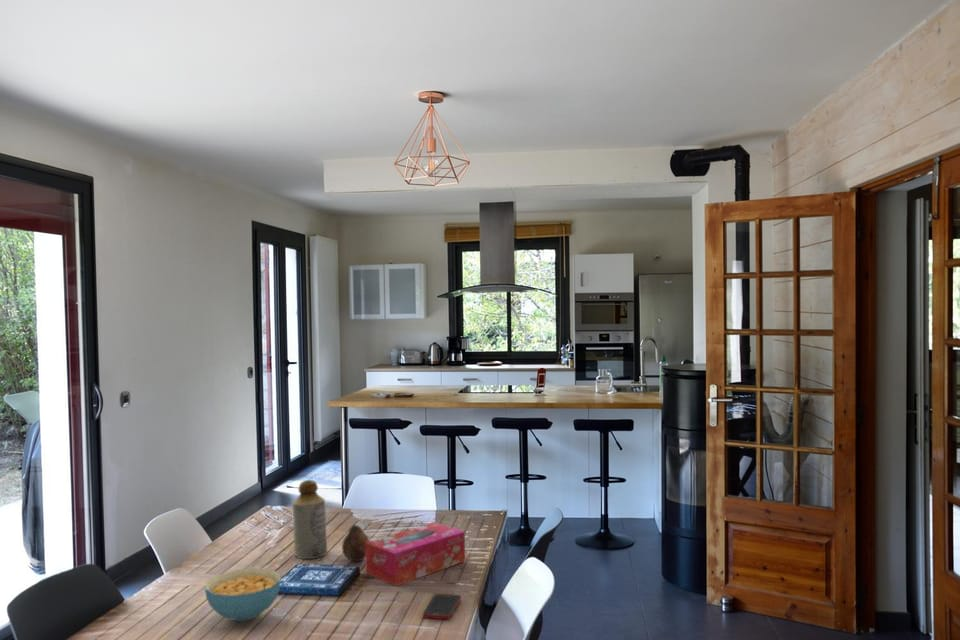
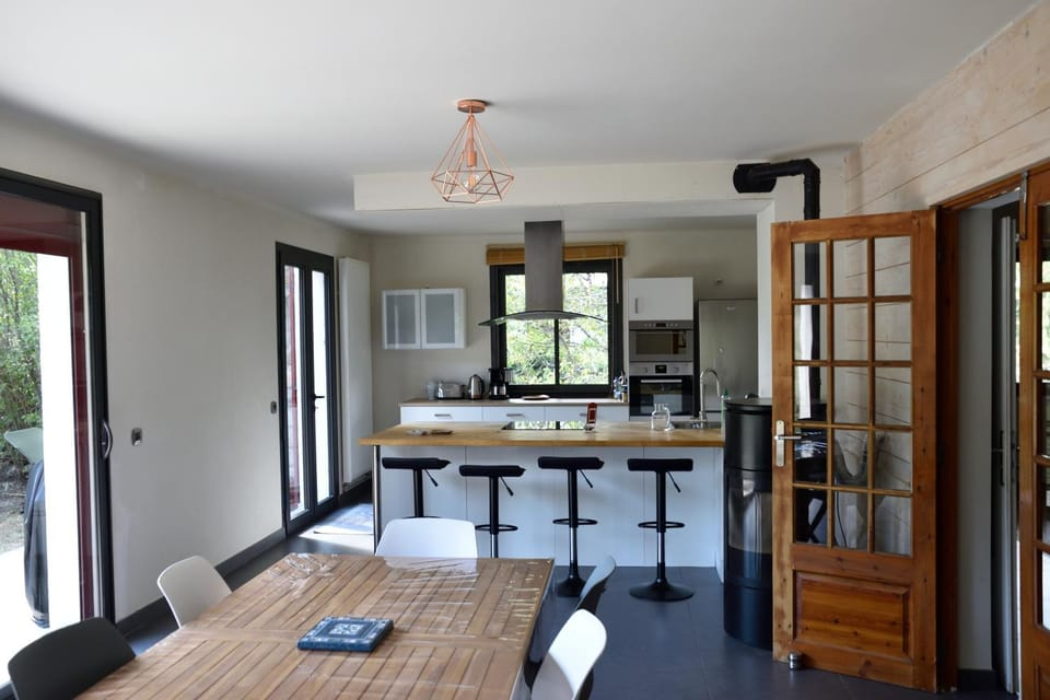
- fruit [341,523,370,563]
- cereal bowl [204,567,282,622]
- tissue box [365,521,466,587]
- bottle [292,479,328,560]
- cell phone [422,593,462,620]
